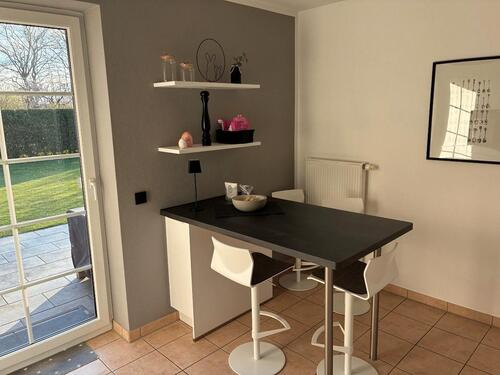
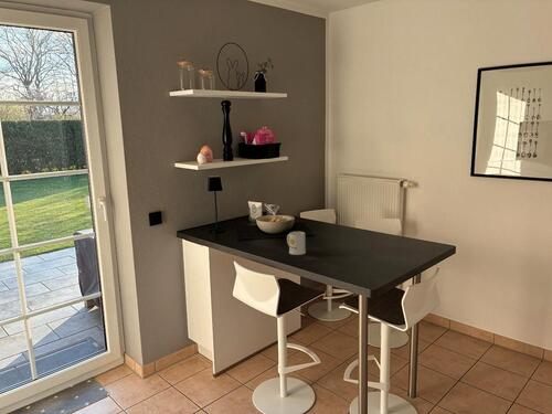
+ mug [286,231,307,256]
